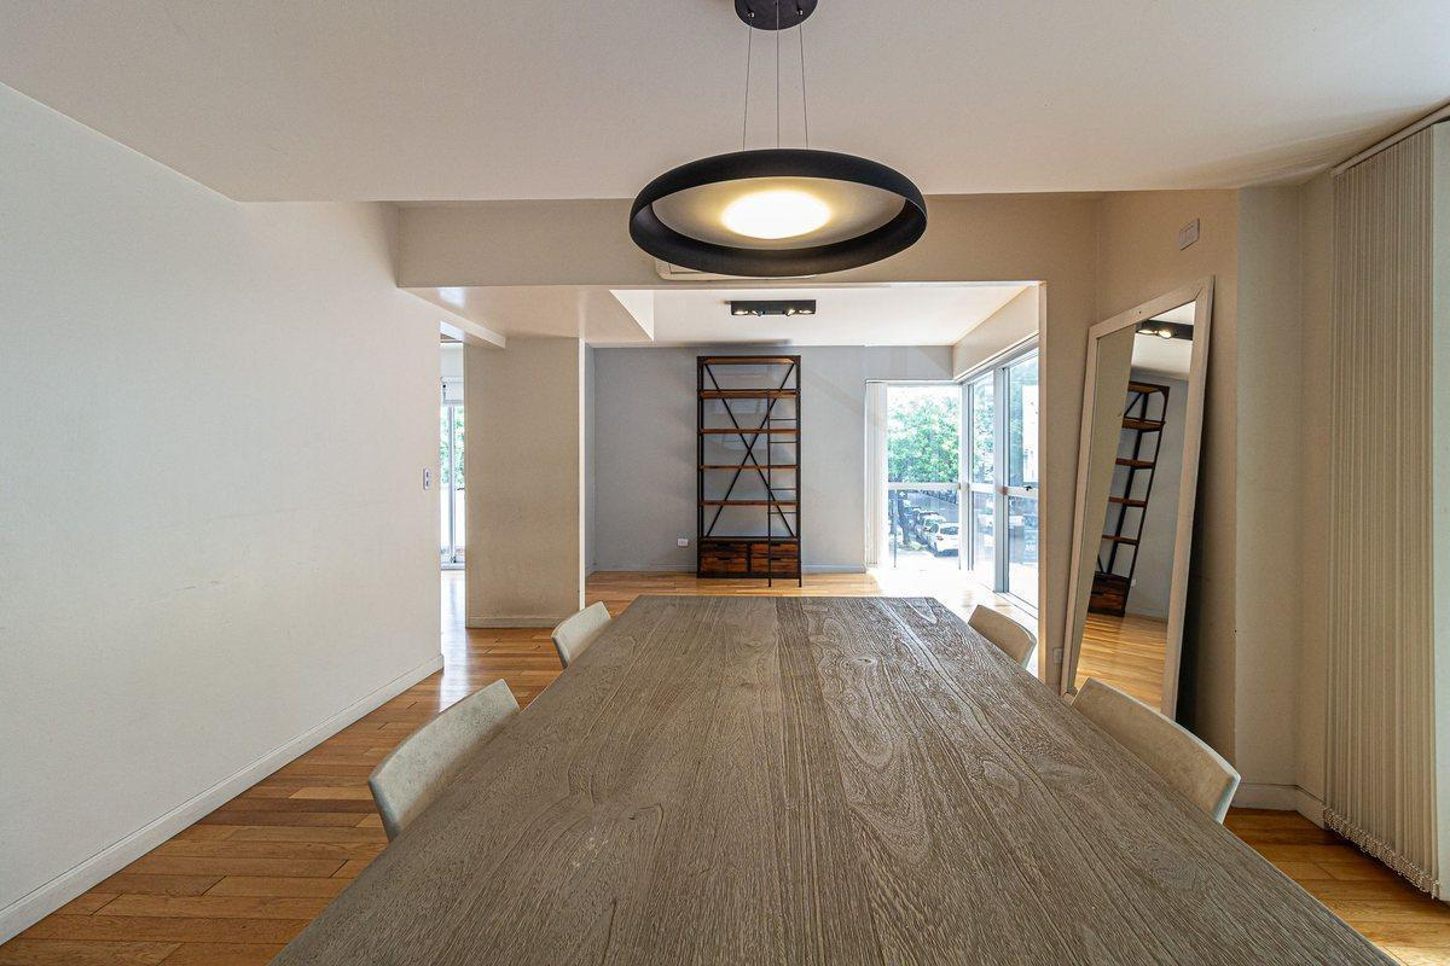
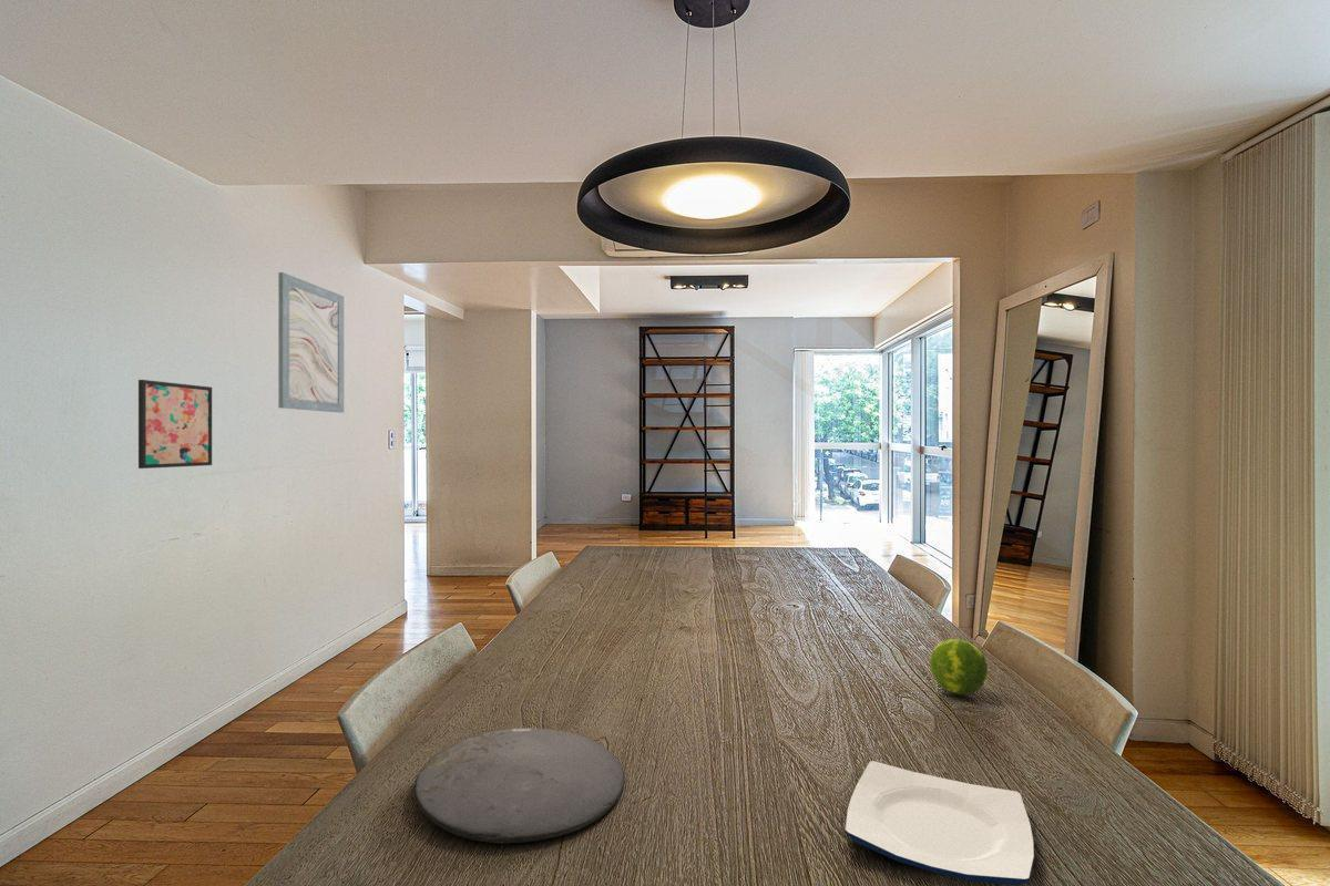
+ plate [412,727,625,844]
+ wall art [277,271,345,414]
+ plate [845,760,1035,886]
+ wall art [137,379,213,470]
+ fruit [929,637,989,696]
